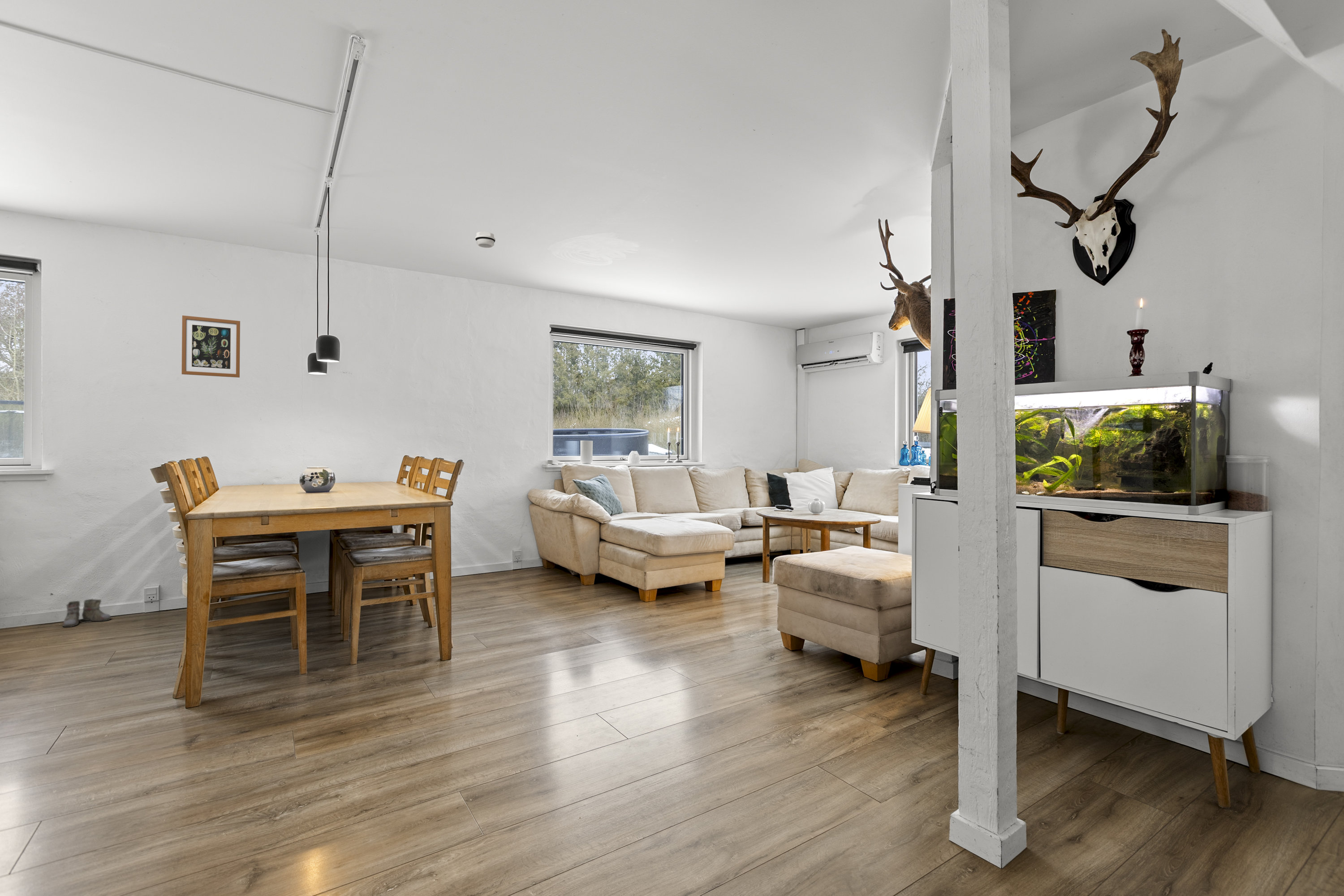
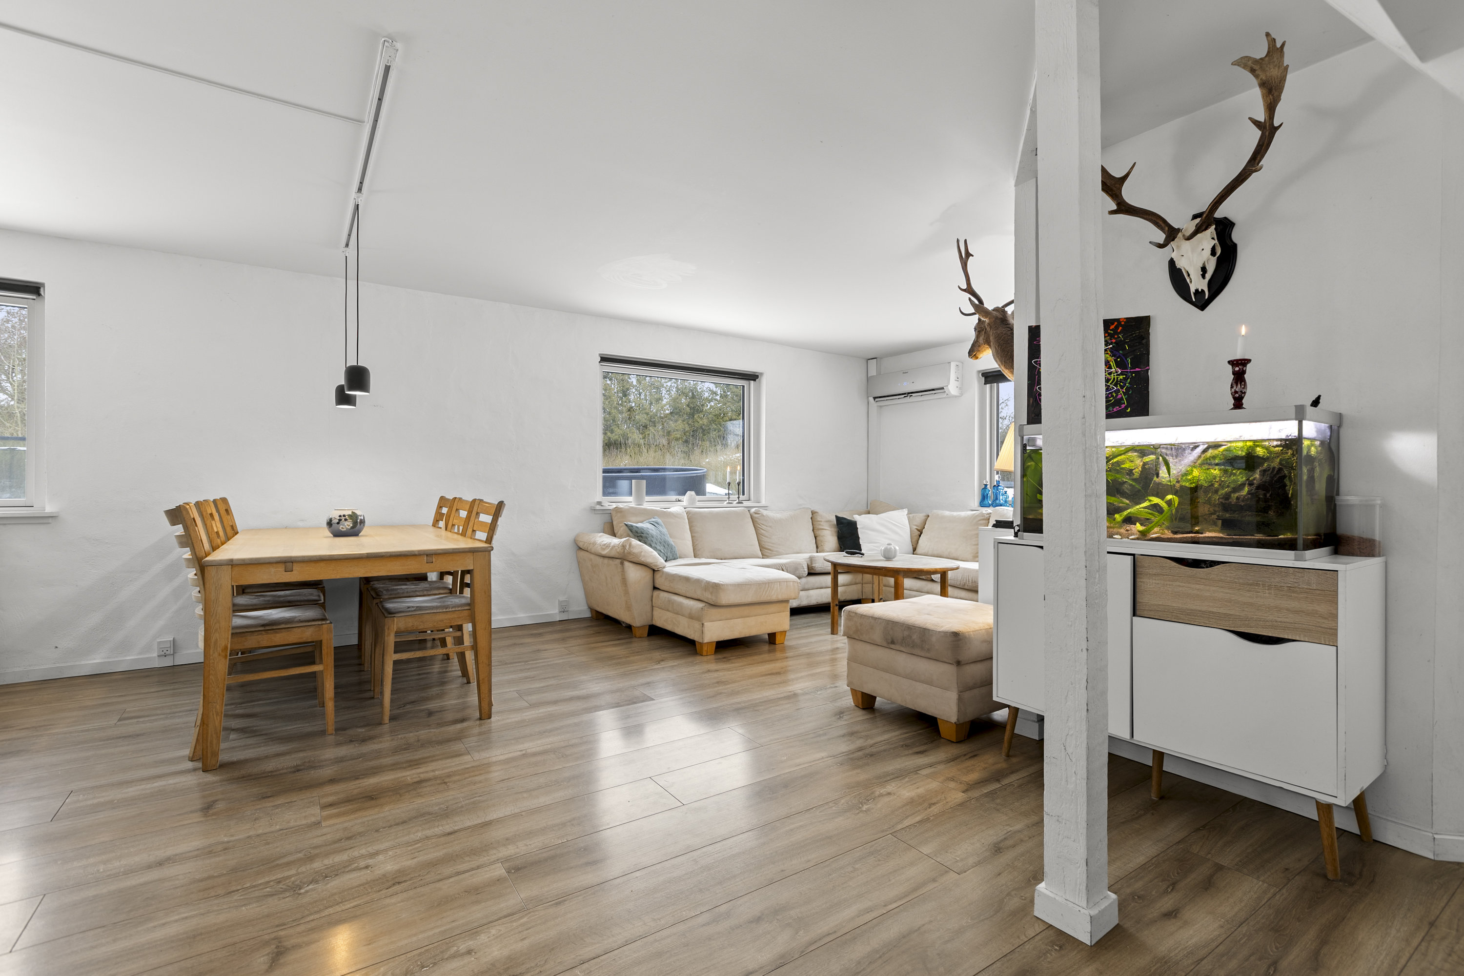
- smoke detector [475,231,496,248]
- boots [55,599,112,627]
- wall art [181,315,241,378]
